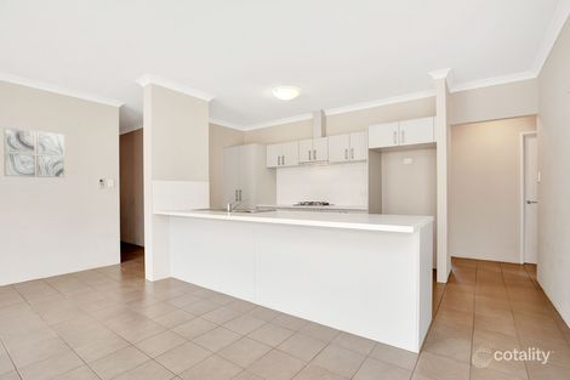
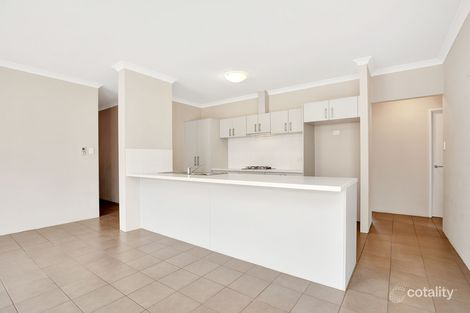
- wall art [2,126,65,178]
